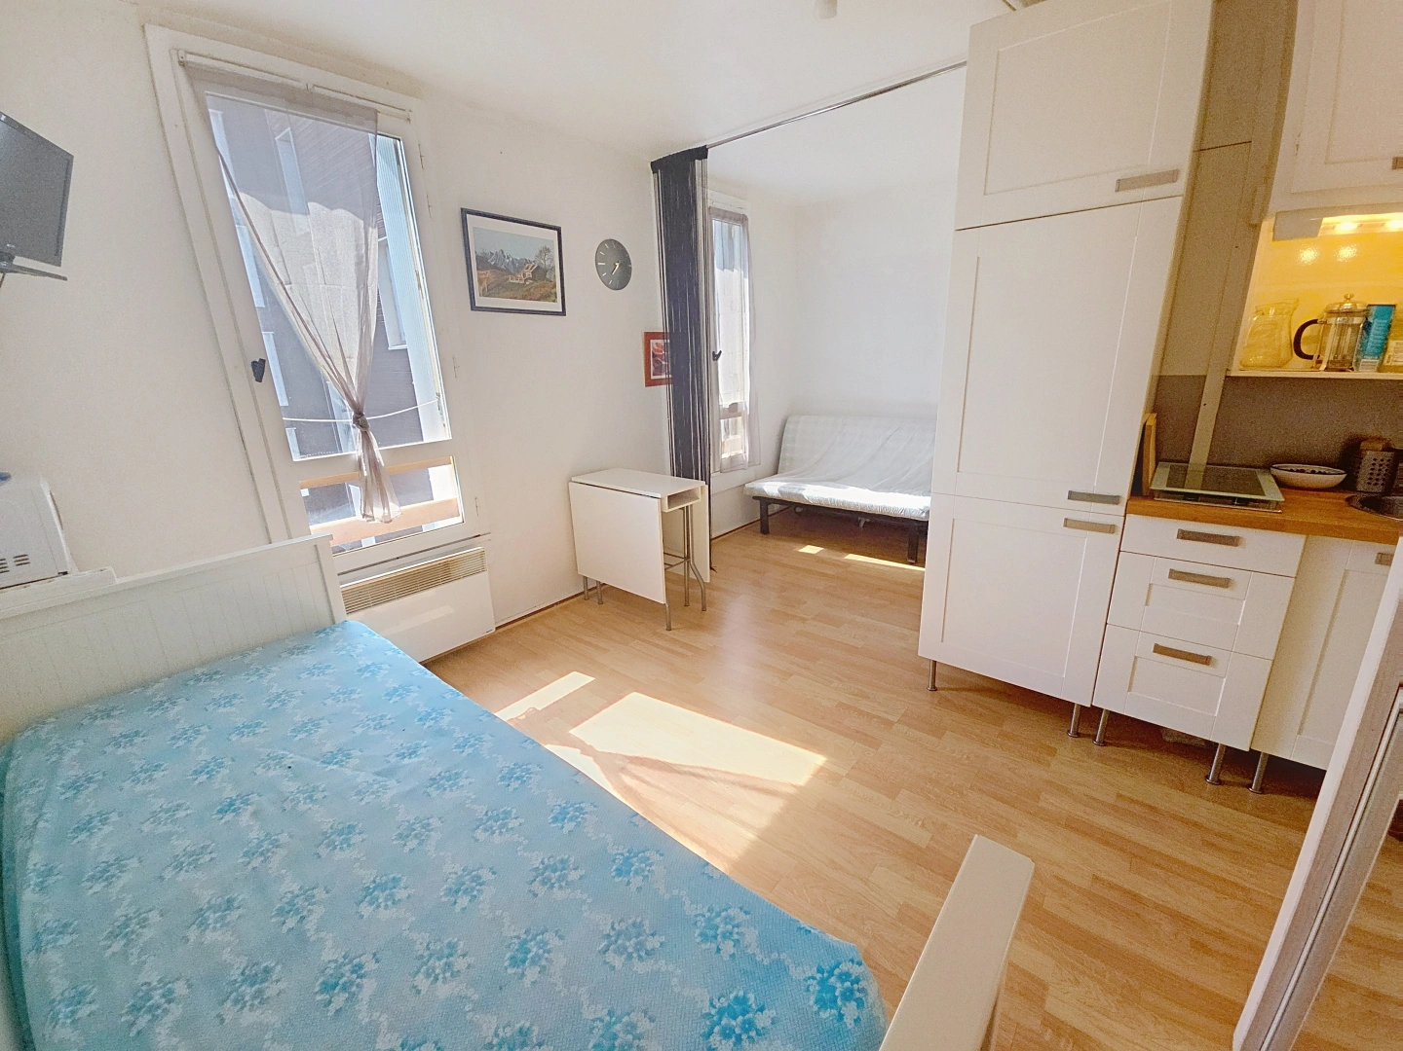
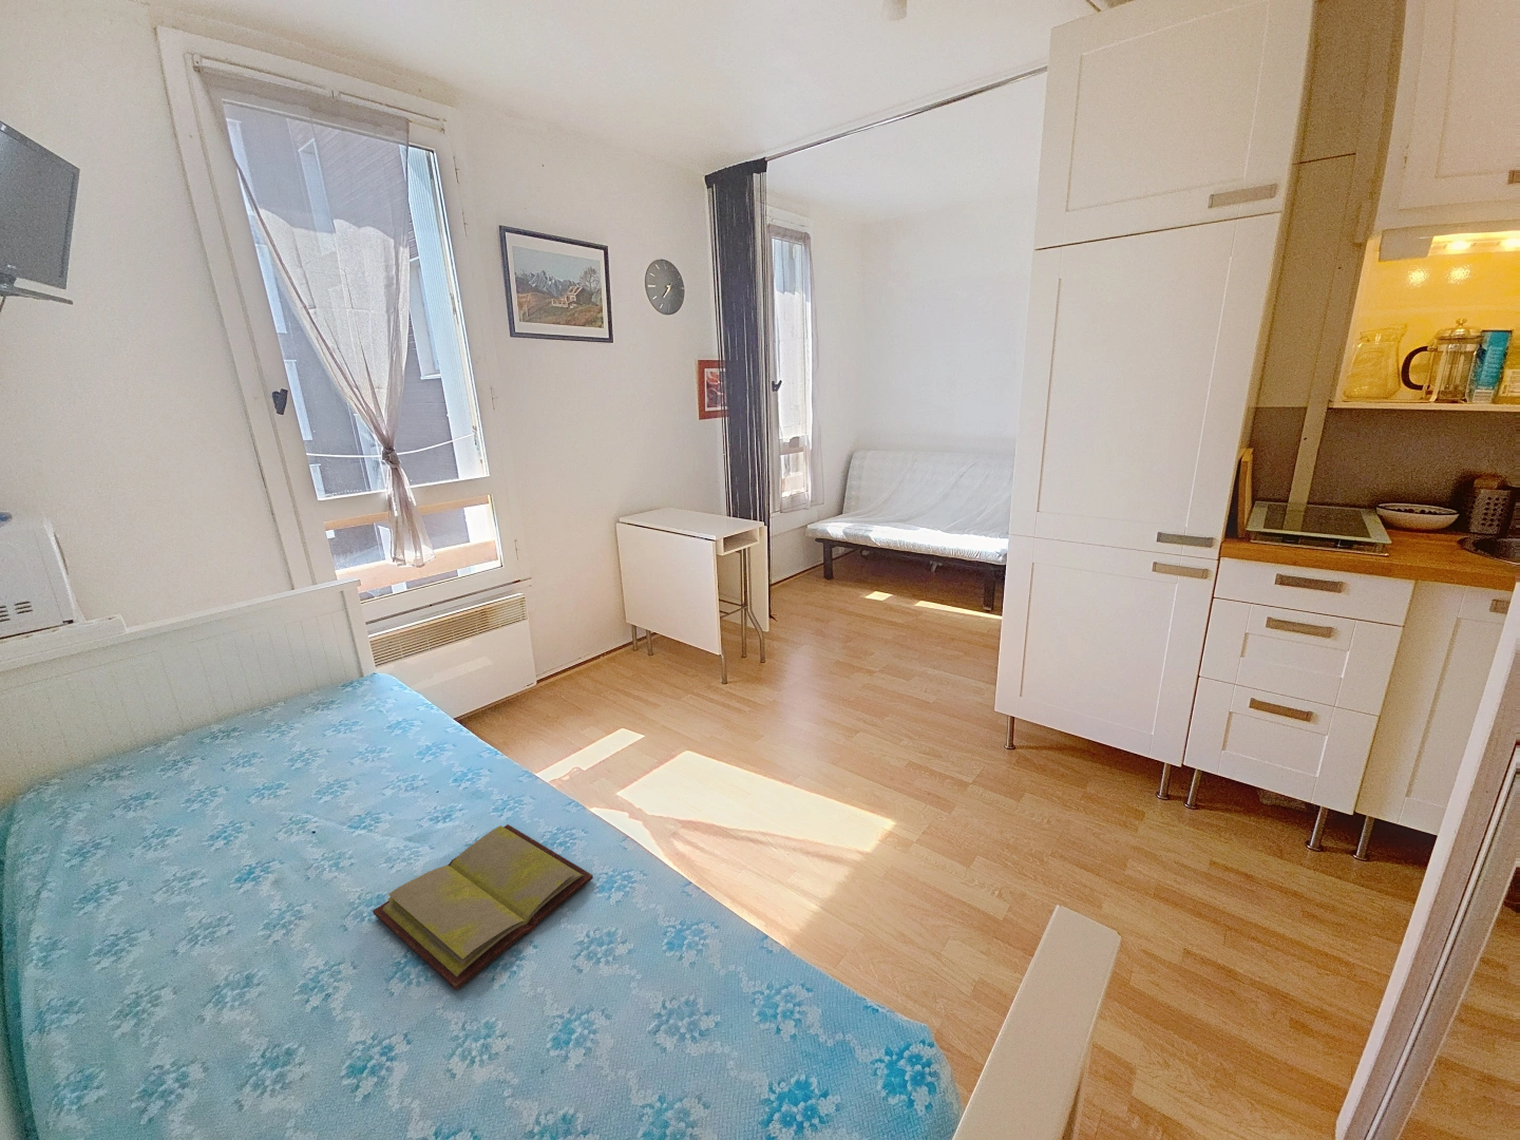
+ diary [371,824,595,992]
